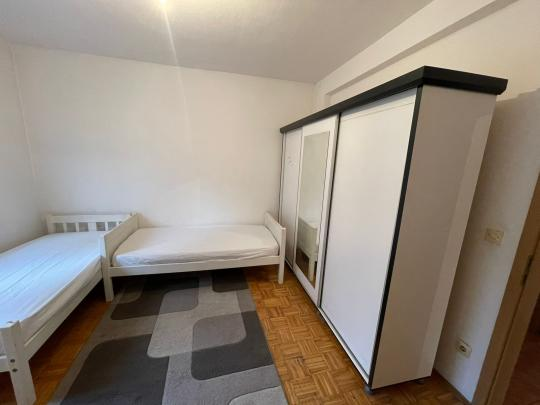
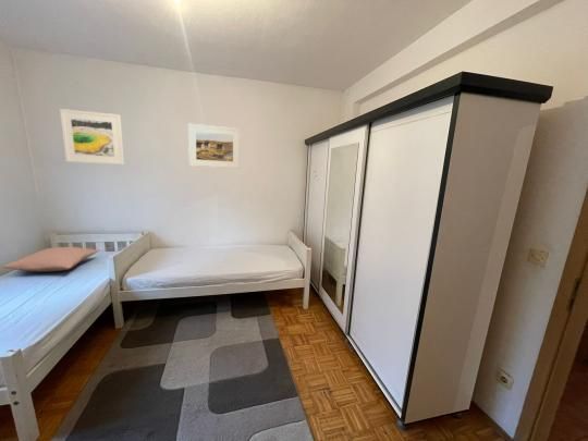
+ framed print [59,108,125,166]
+ pillow [1,246,100,273]
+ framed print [187,123,241,170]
